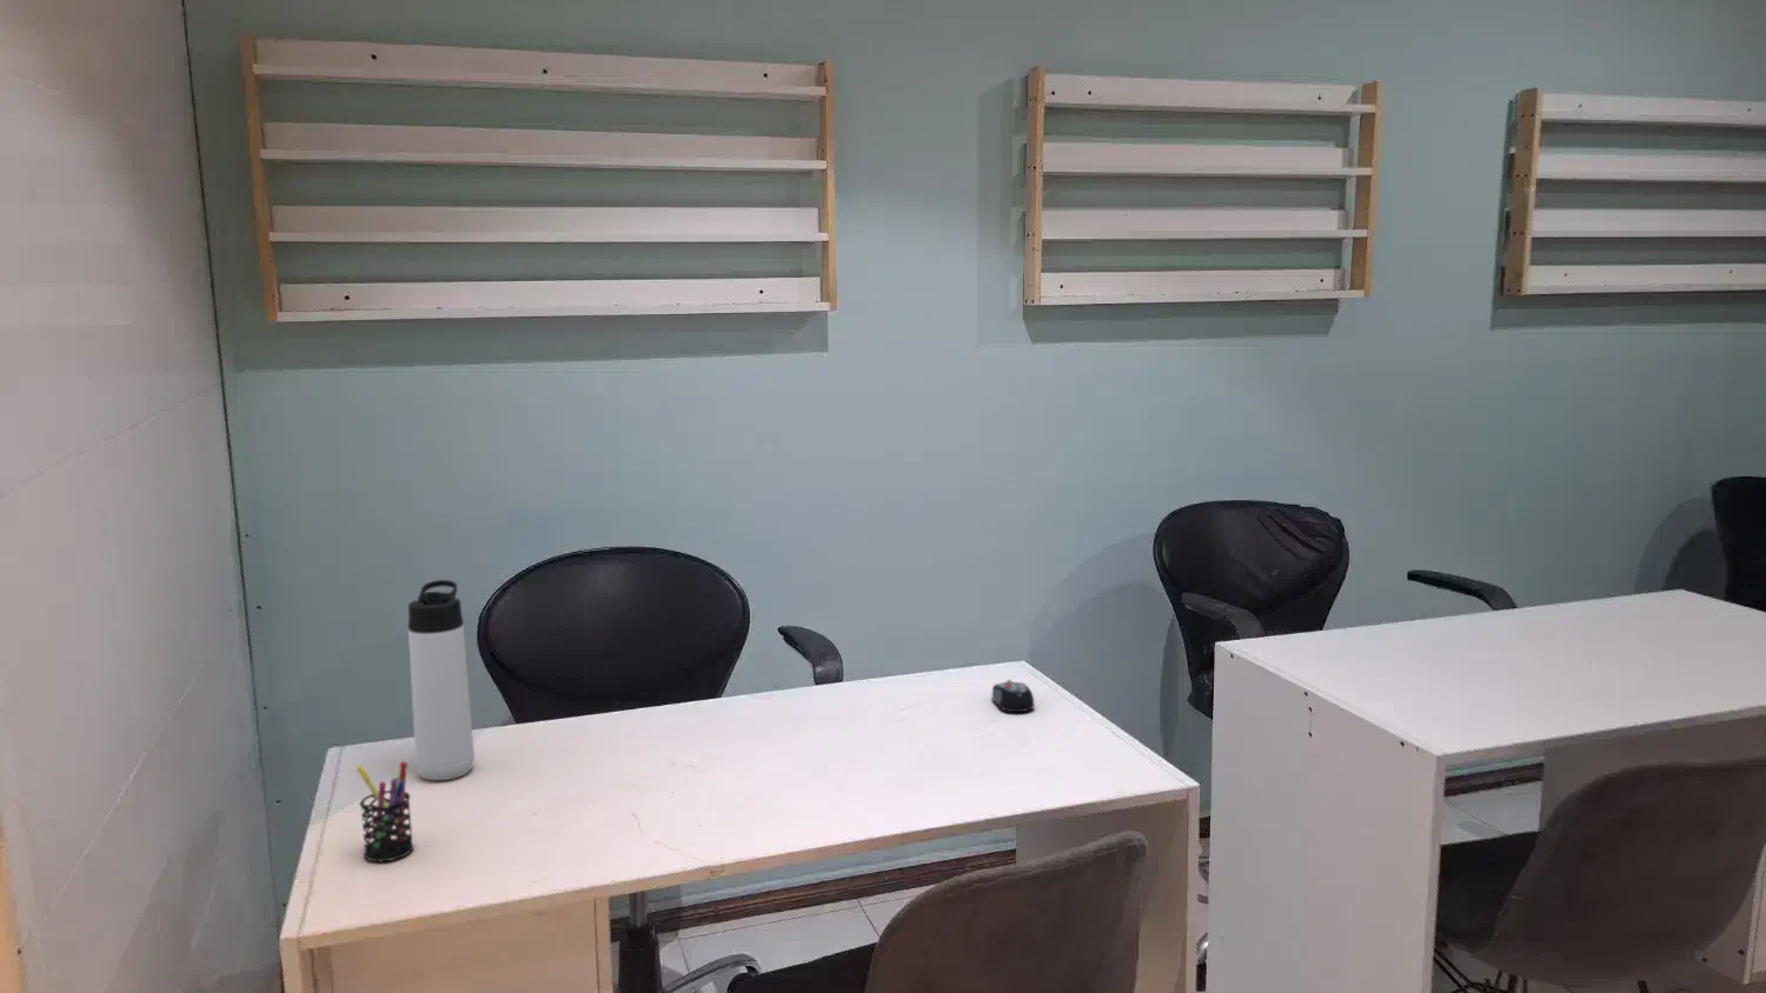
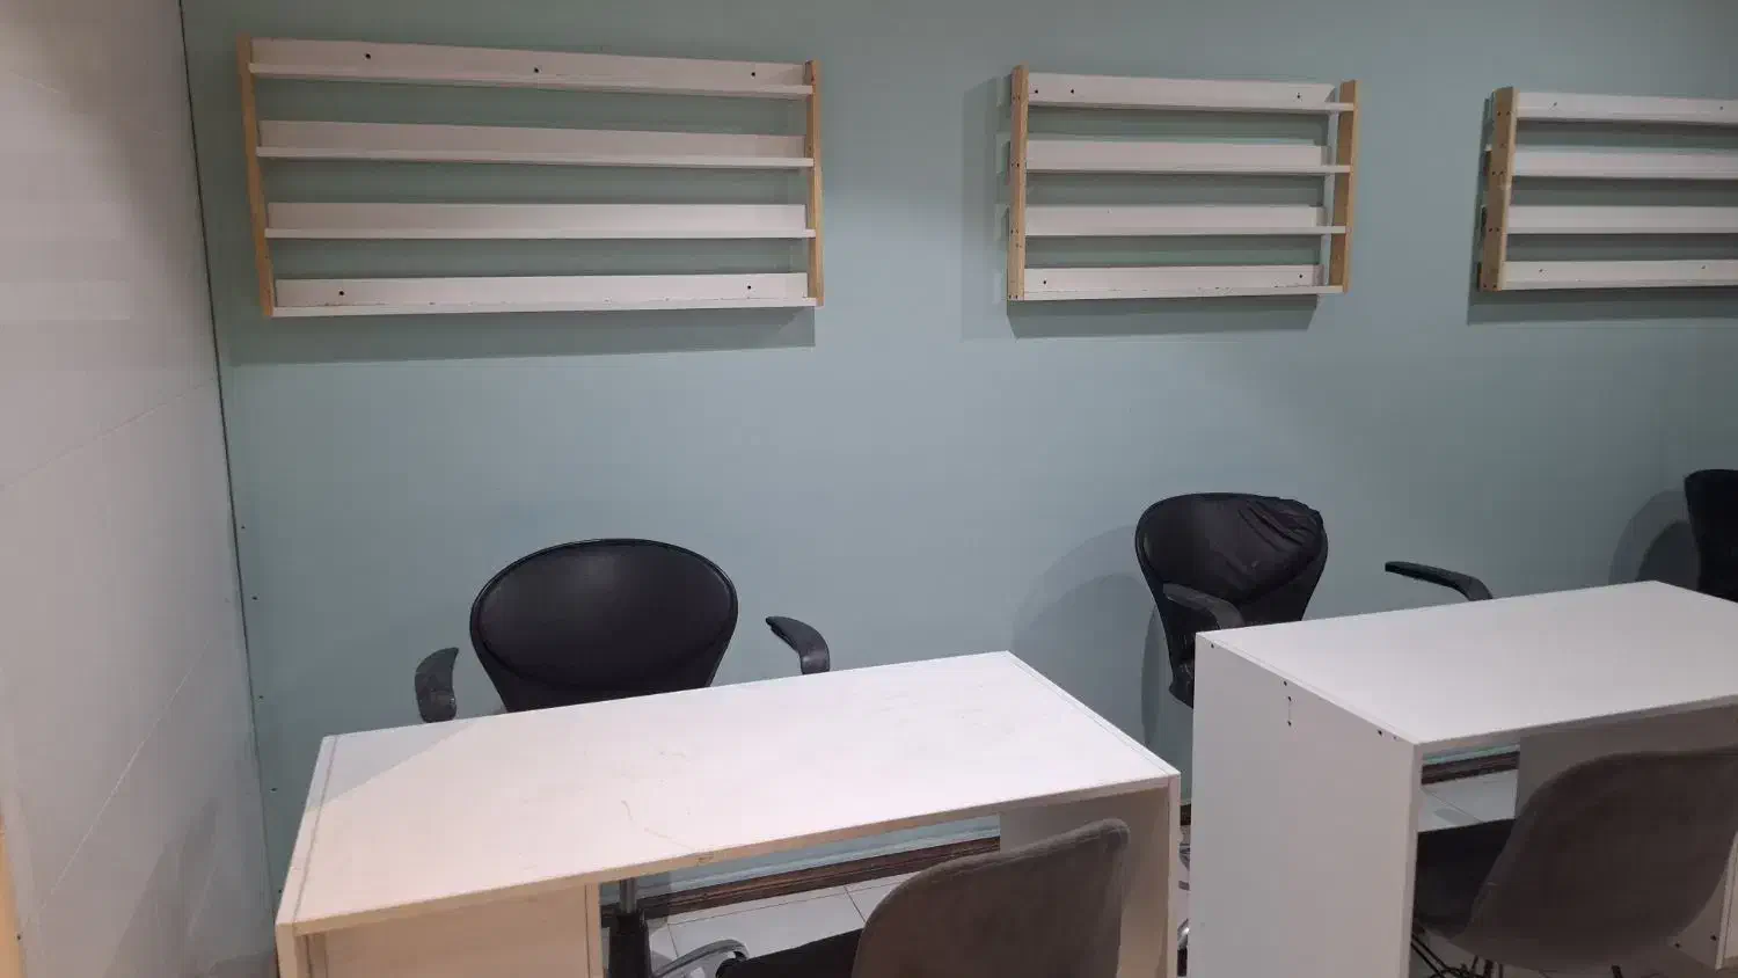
- computer mouse [991,679,1035,713]
- pen holder [354,760,416,862]
- thermos bottle [408,578,475,781]
